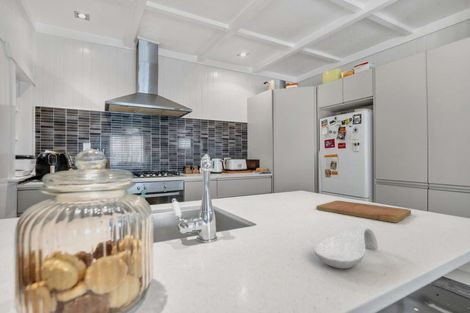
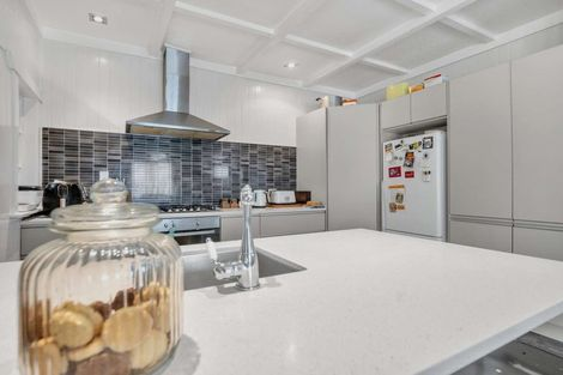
- spoon rest [312,225,379,270]
- cutting board [315,200,412,223]
